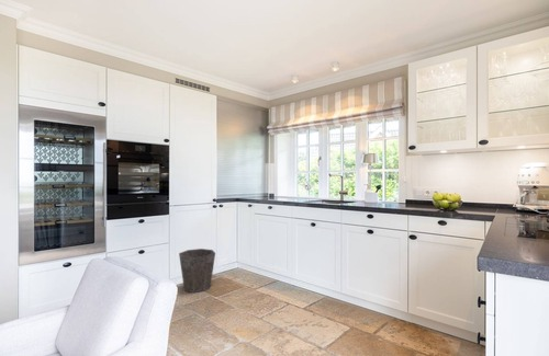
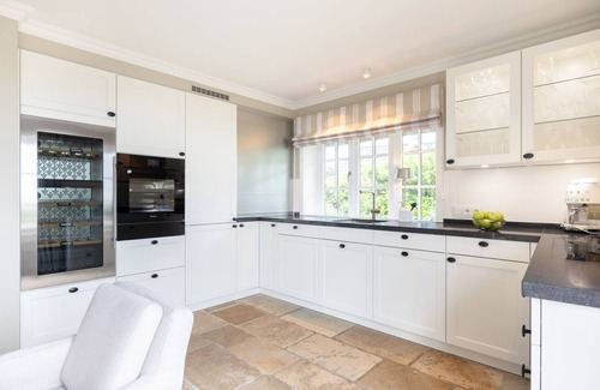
- waste bin [178,248,216,294]
